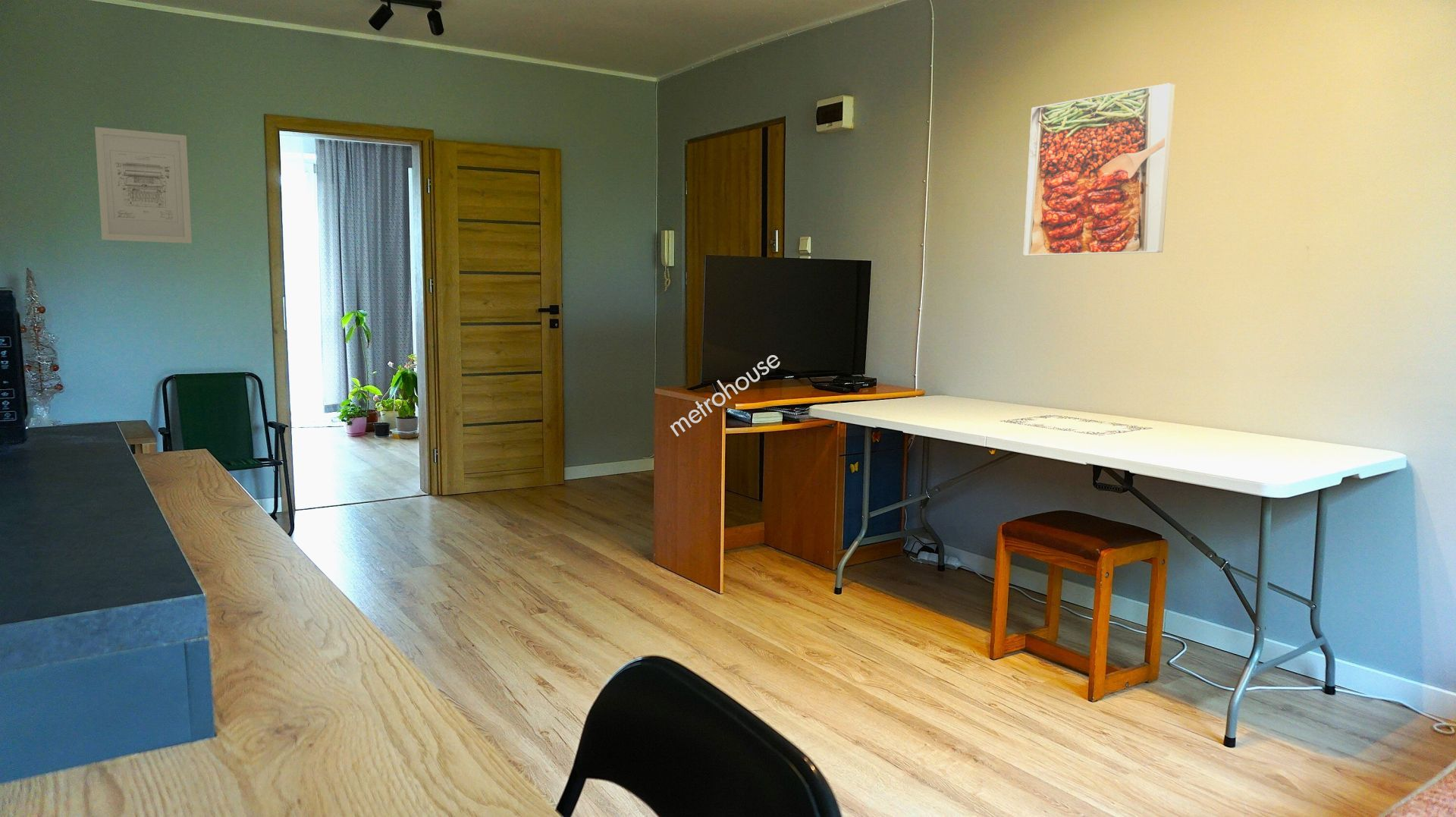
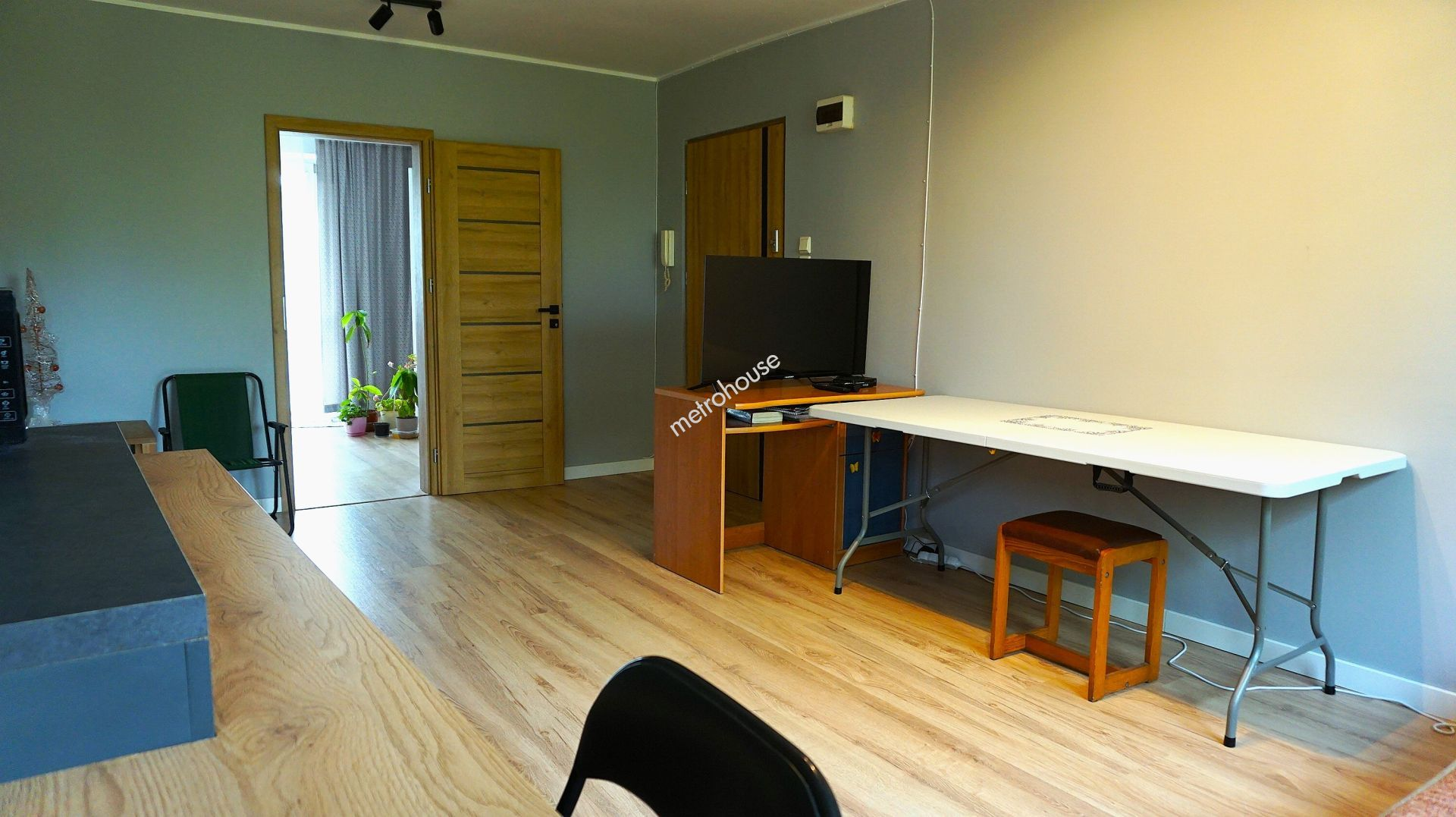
- wall art [94,126,193,244]
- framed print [1022,82,1176,256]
